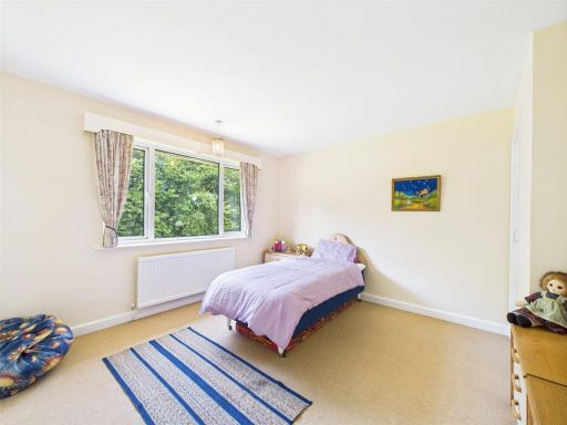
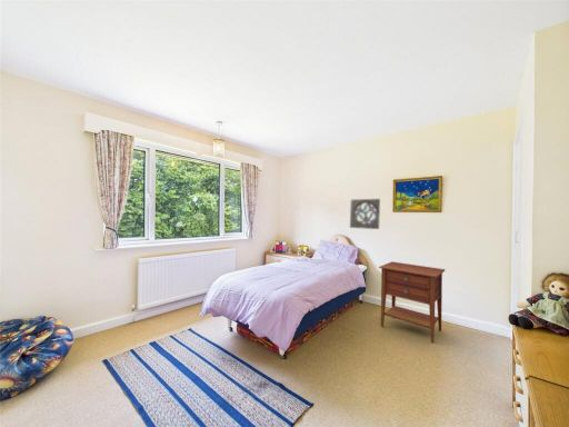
+ wall ornament [349,198,381,230]
+ nightstand [378,260,446,345]
